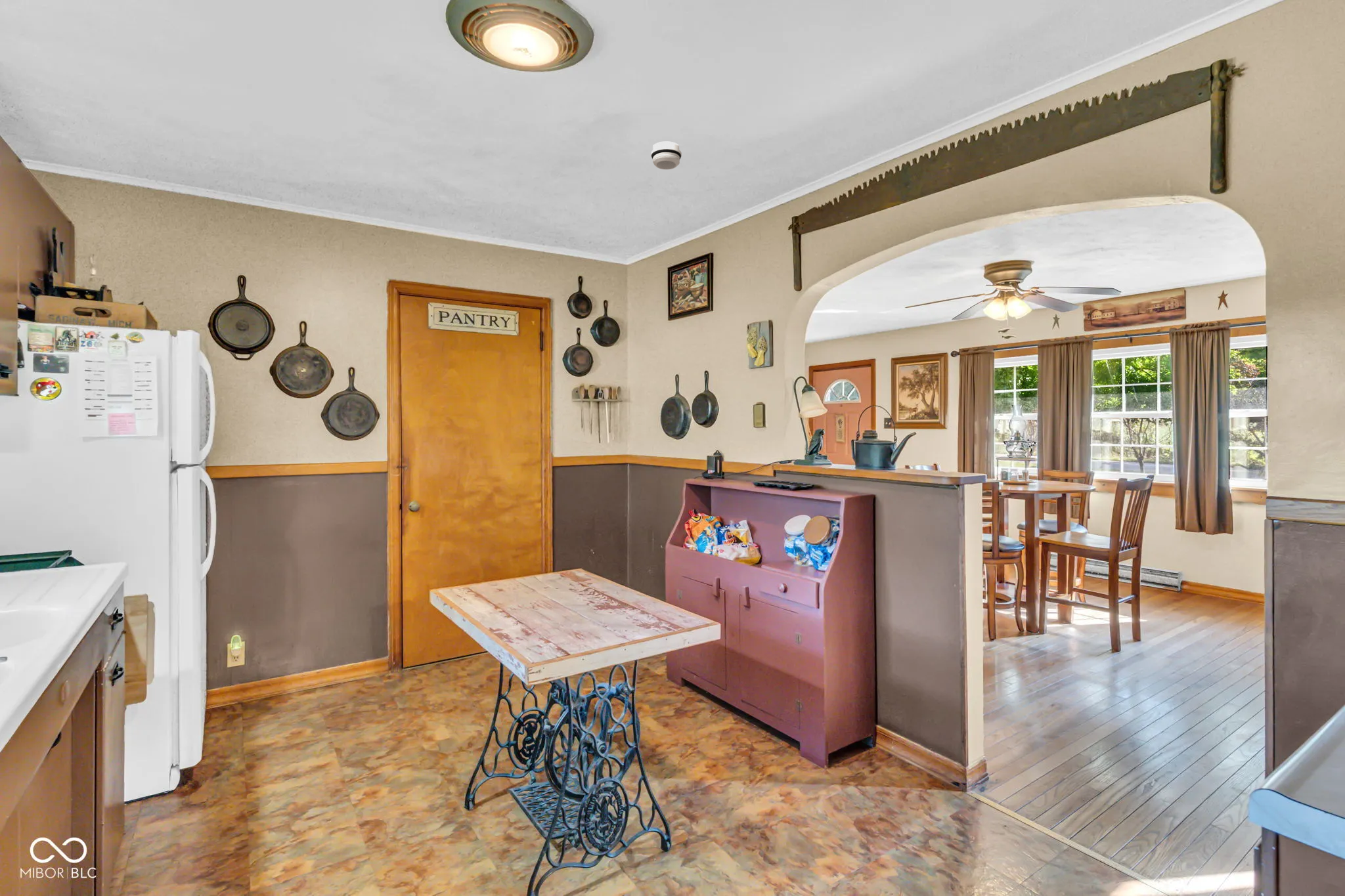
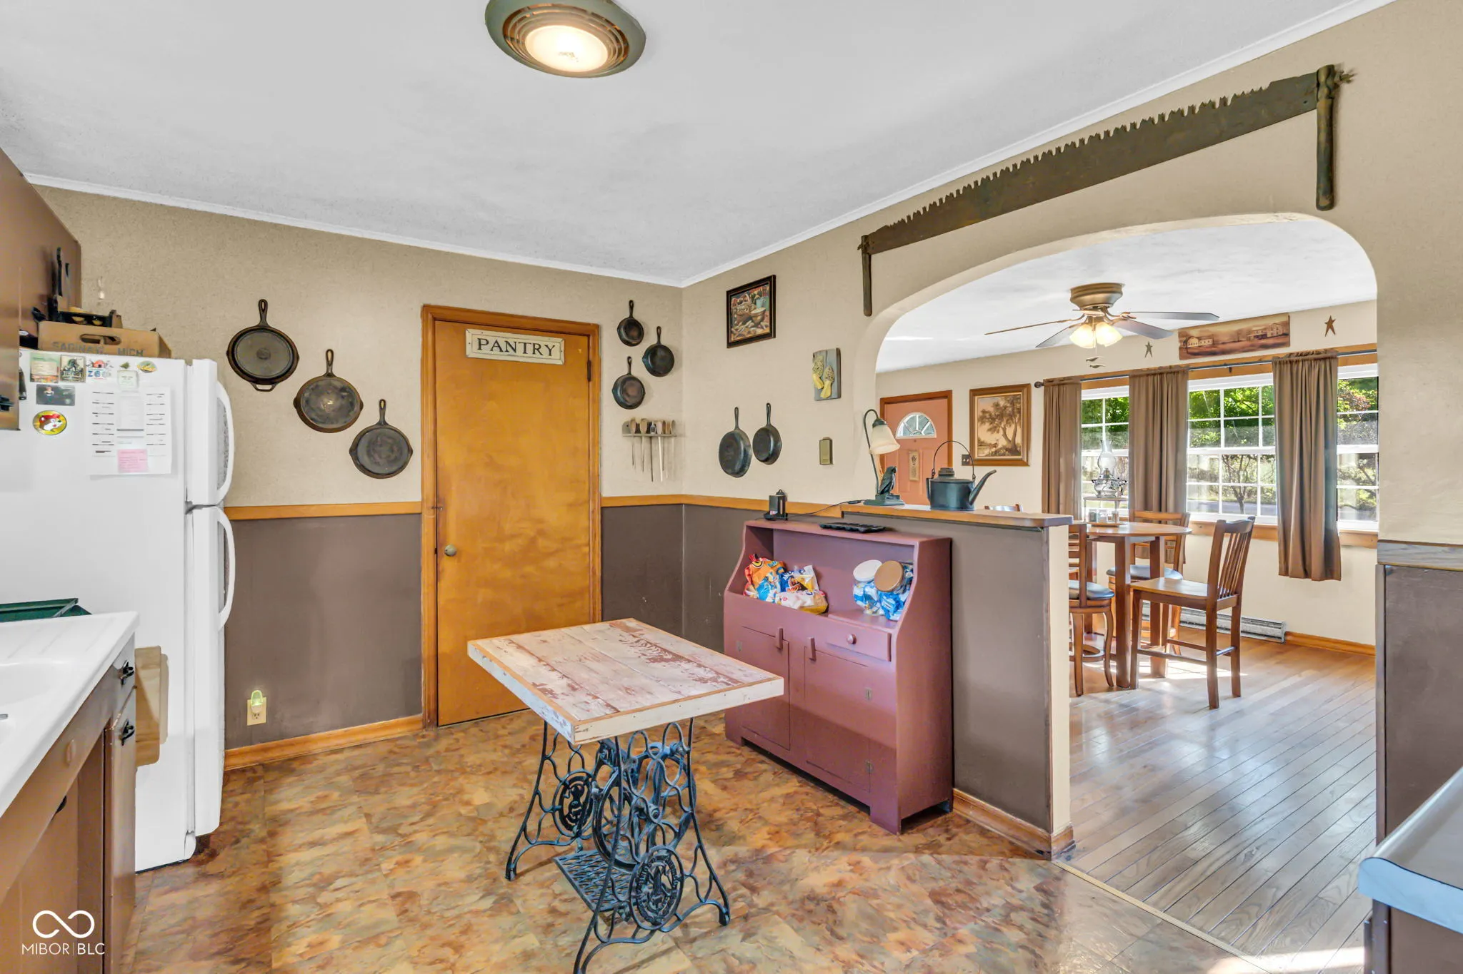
- smoke detector [650,141,682,170]
